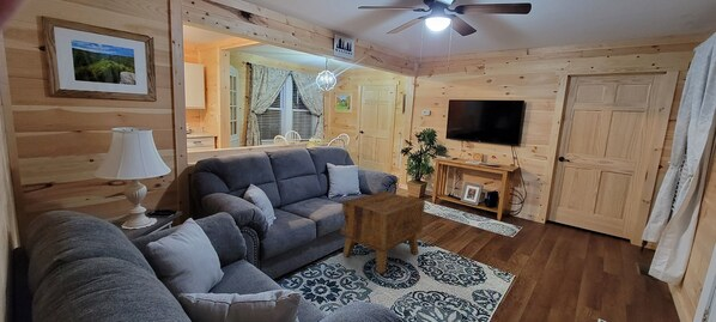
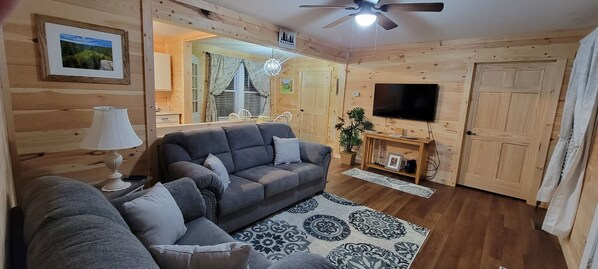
- side table [340,190,426,274]
